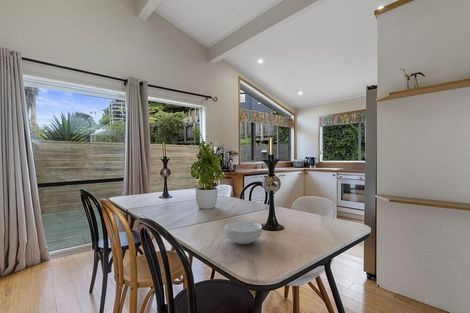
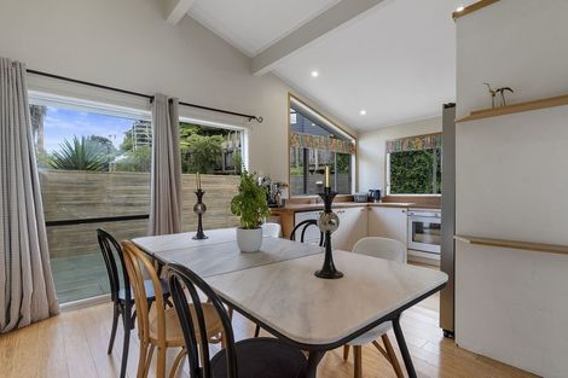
- cereal bowl [224,220,263,245]
